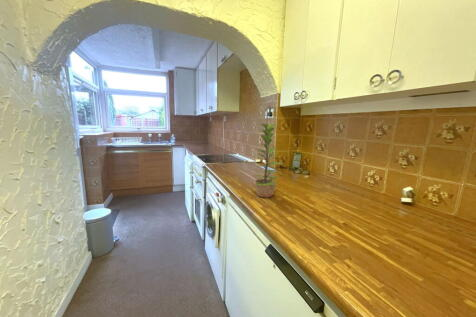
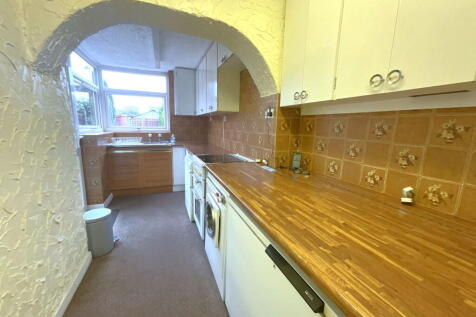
- plant [253,123,284,198]
